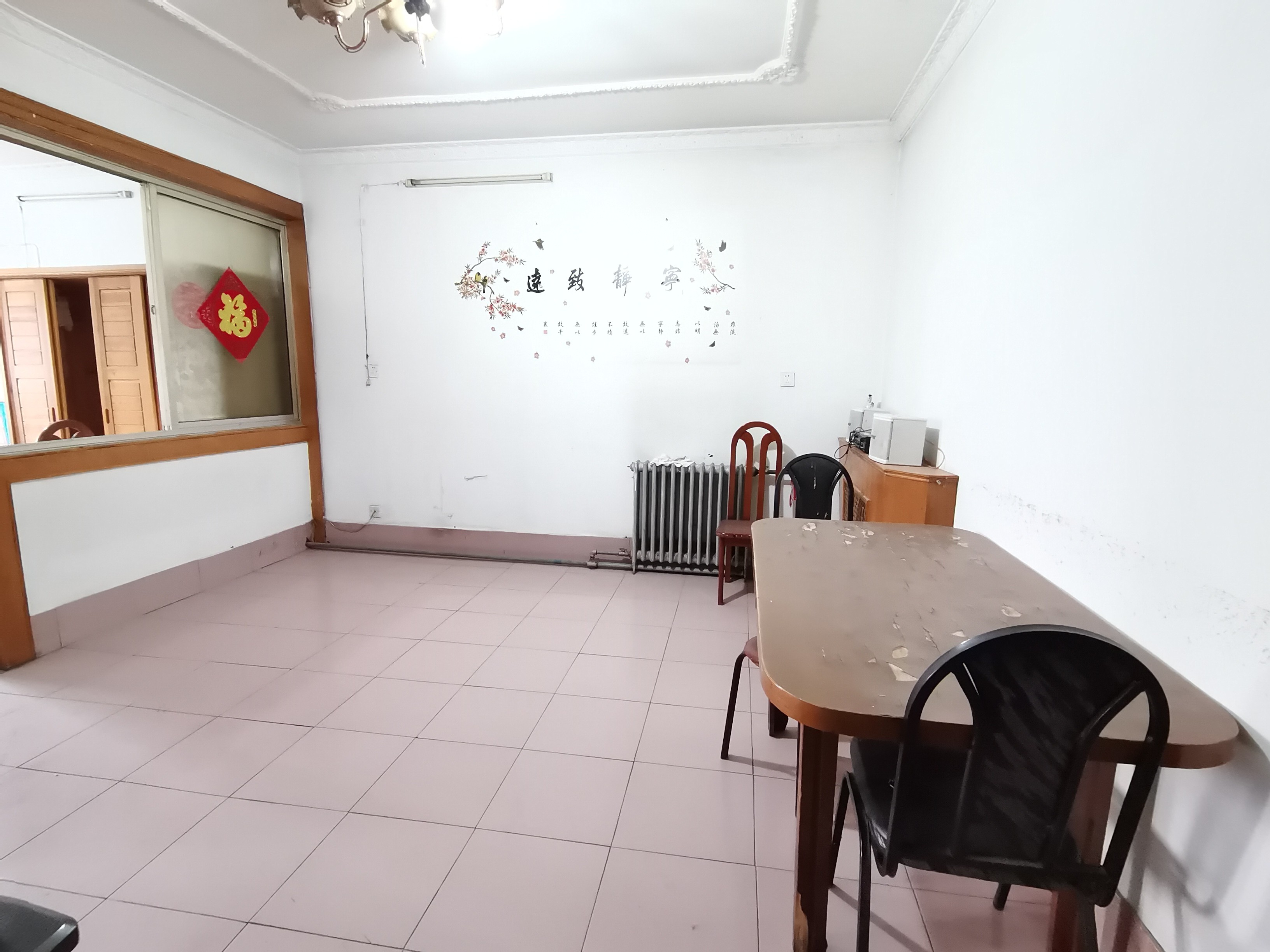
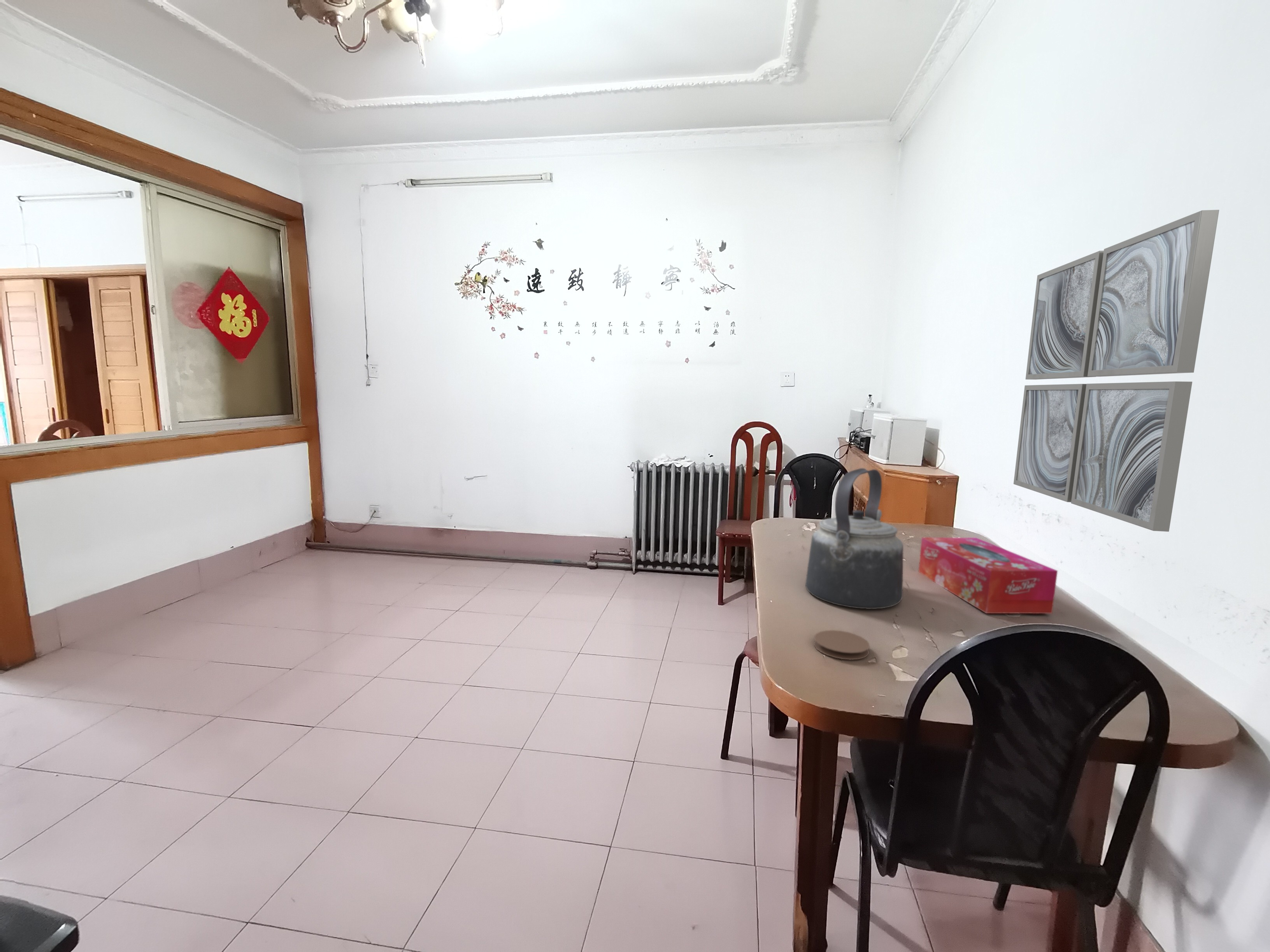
+ coaster [814,630,870,660]
+ tissue box [918,537,1058,614]
+ wall art [1013,209,1219,532]
+ kettle [805,468,904,609]
